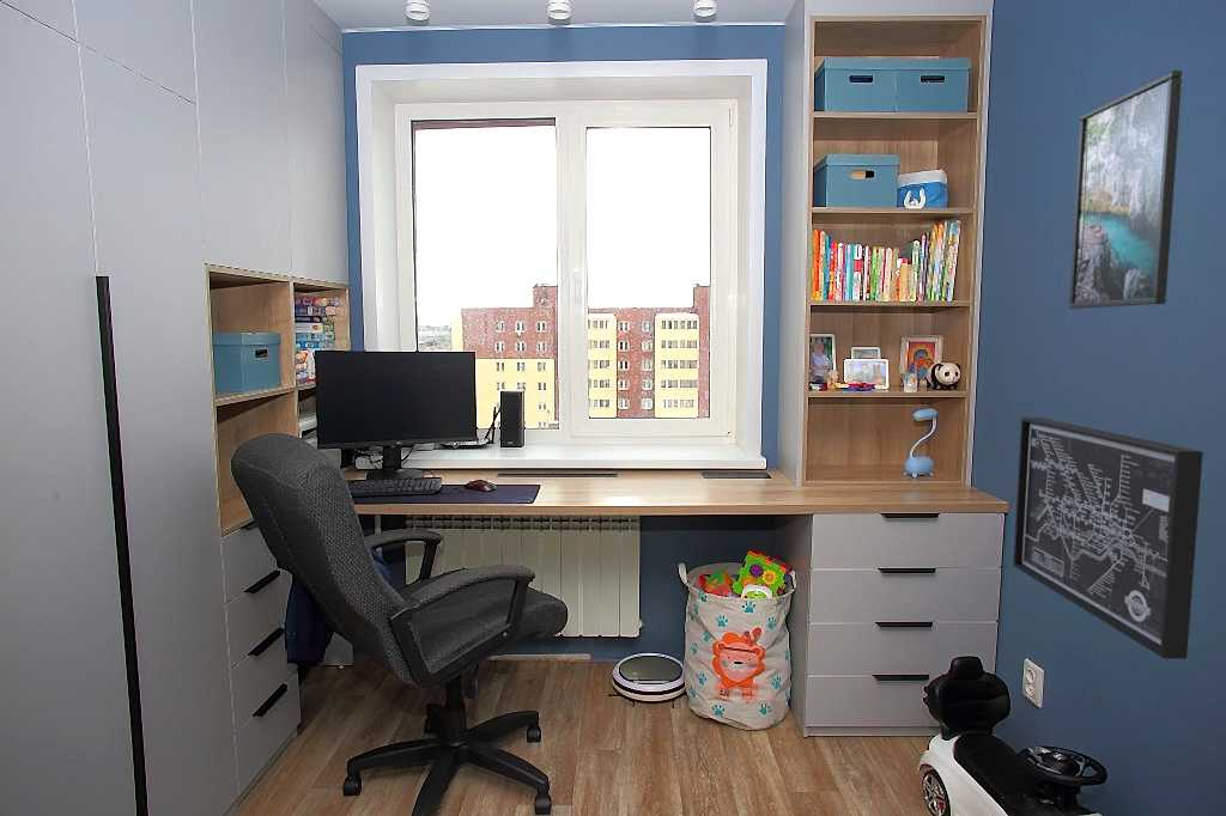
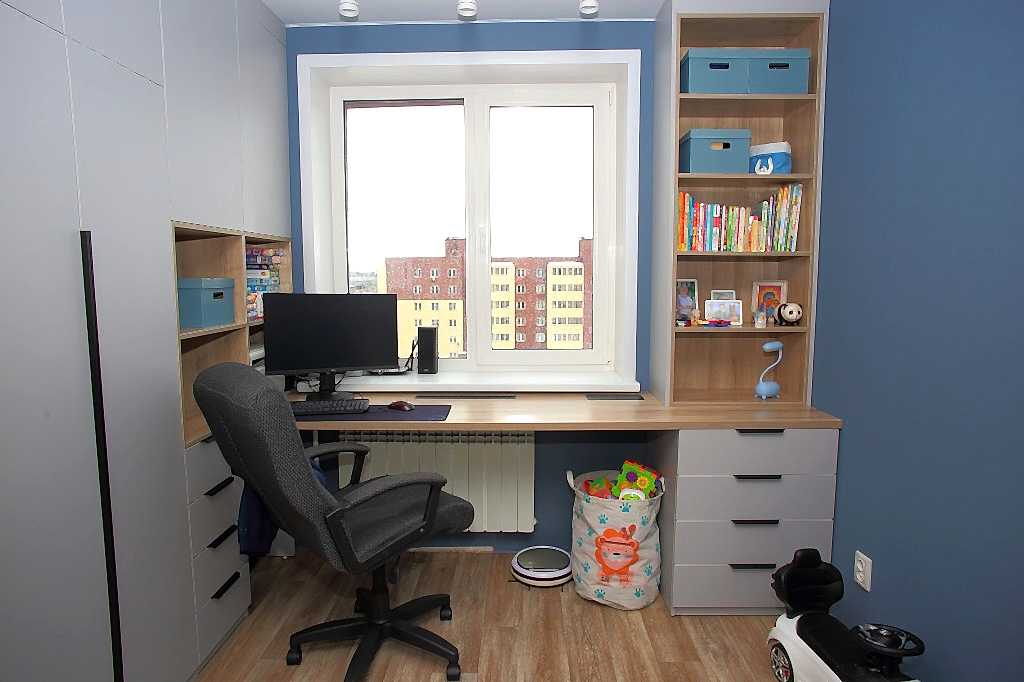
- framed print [1068,69,1183,310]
- wall art [1012,416,1204,660]
